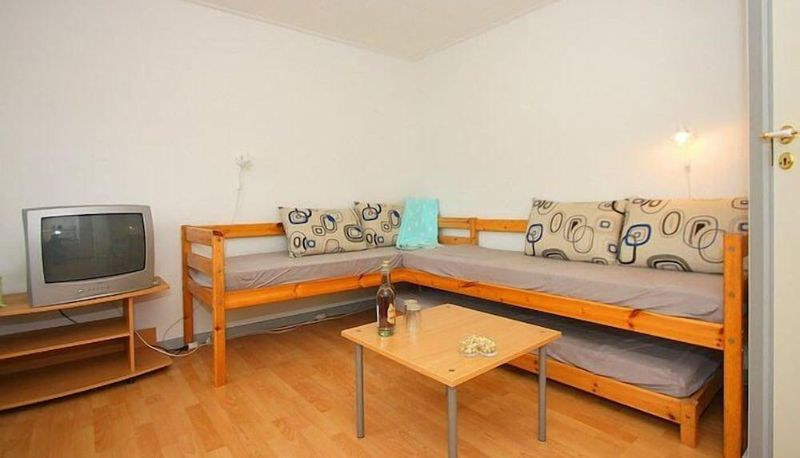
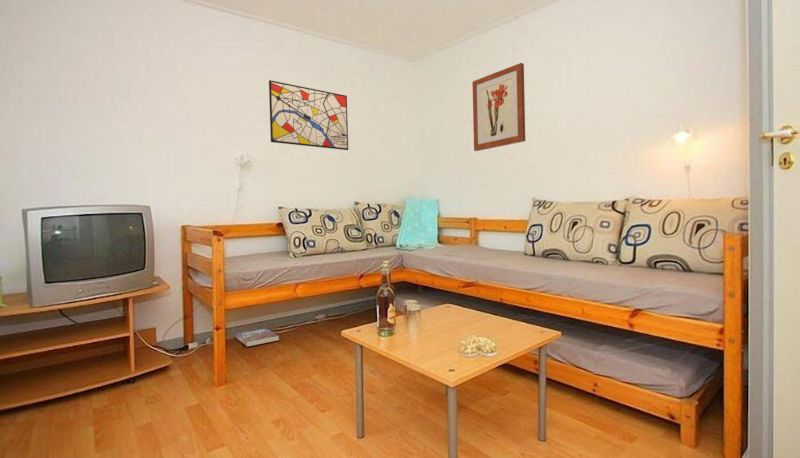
+ wall art [268,79,349,151]
+ wall art [471,62,526,152]
+ book [234,327,280,348]
